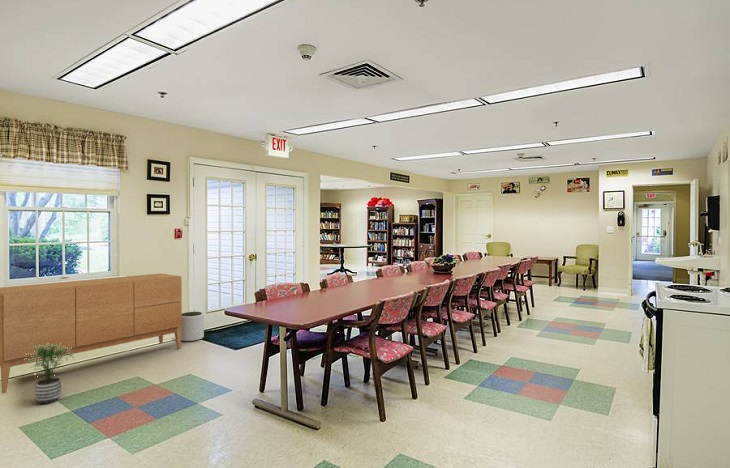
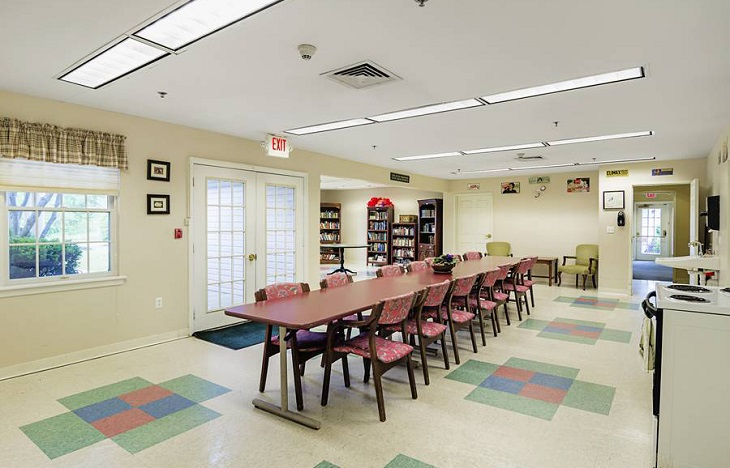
- sideboard [0,272,183,394]
- potted plant [24,343,76,405]
- plant pot [181,311,205,342]
